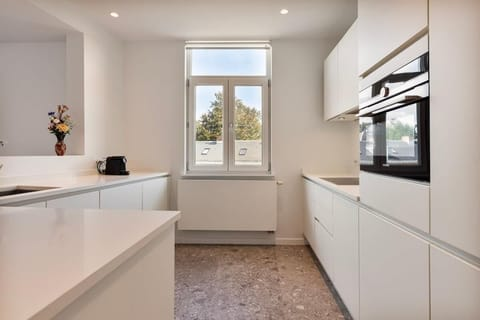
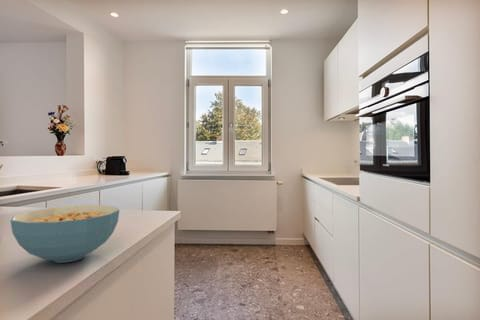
+ cereal bowl [9,204,120,264]
